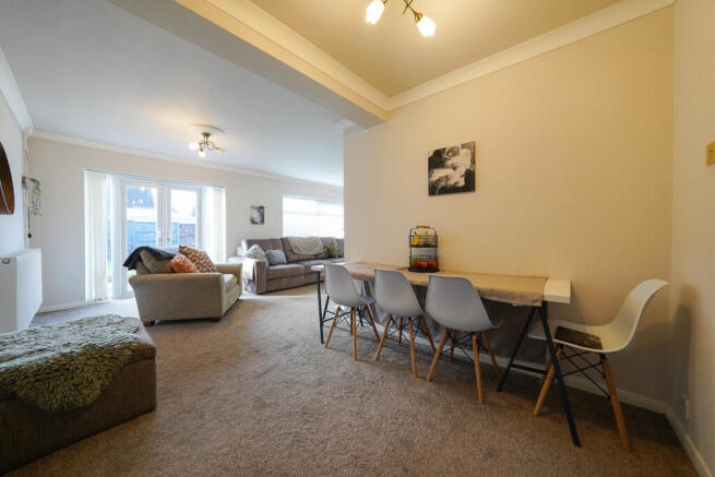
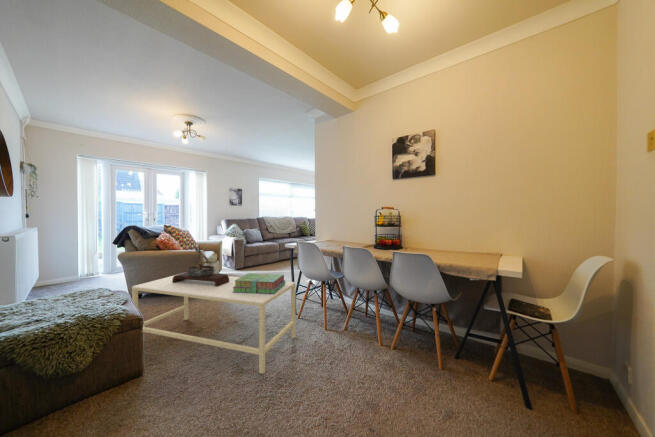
+ bonsai tree [172,245,229,287]
+ stack of books [233,272,286,294]
+ coffee table [131,272,297,375]
